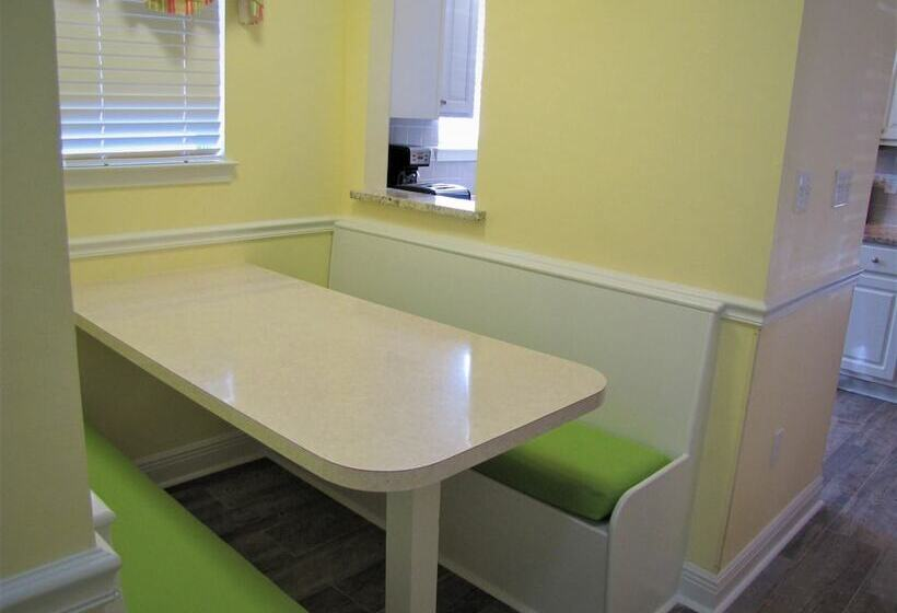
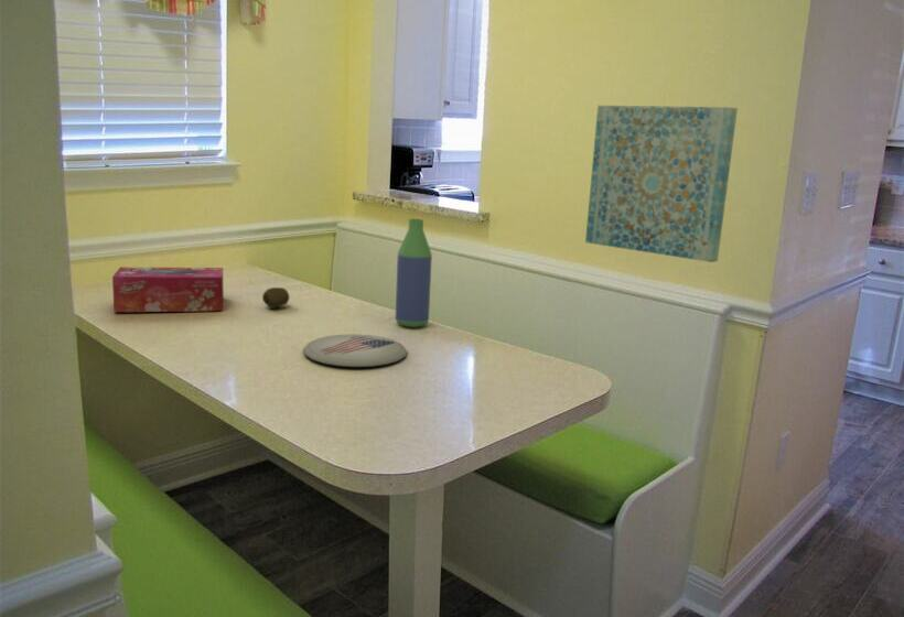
+ wall art [584,105,739,263]
+ fruit [261,286,290,308]
+ tissue box [111,267,225,313]
+ plate [302,333,408,368]
+ bottle [395,218,433,328]
